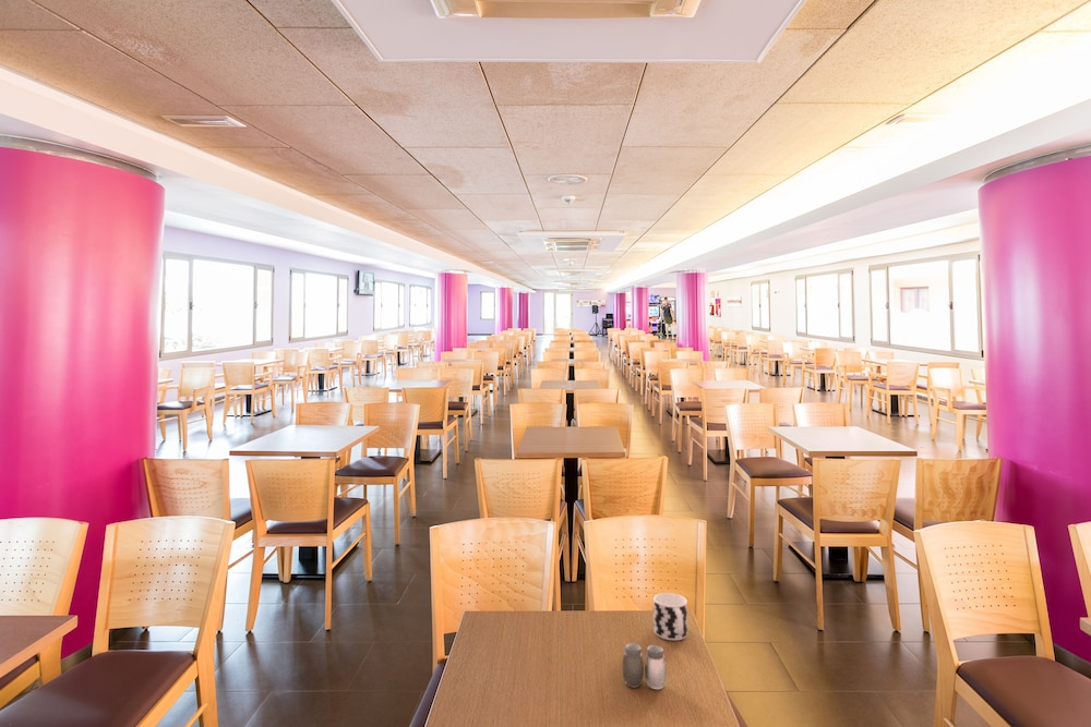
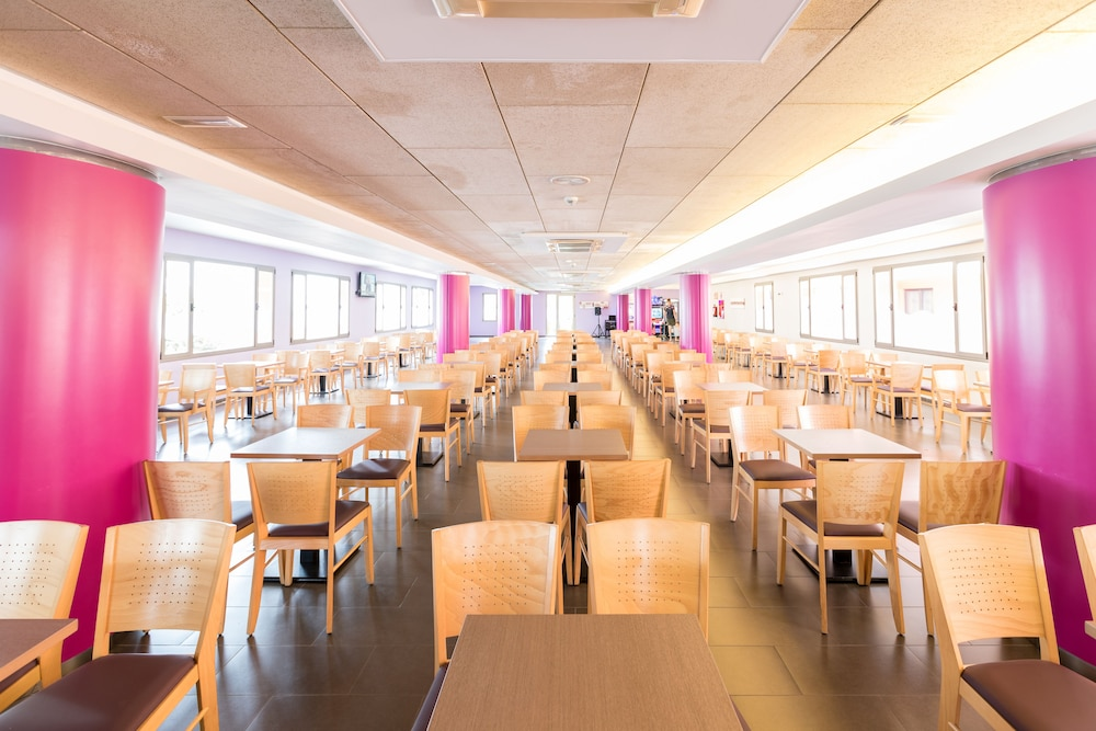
- cup [652,592,688,641]
- salt and pepper shaker [622,642,667,690]
